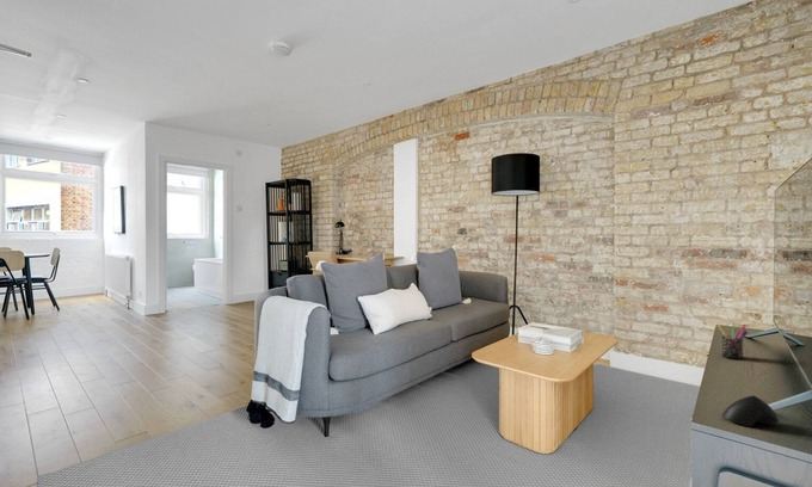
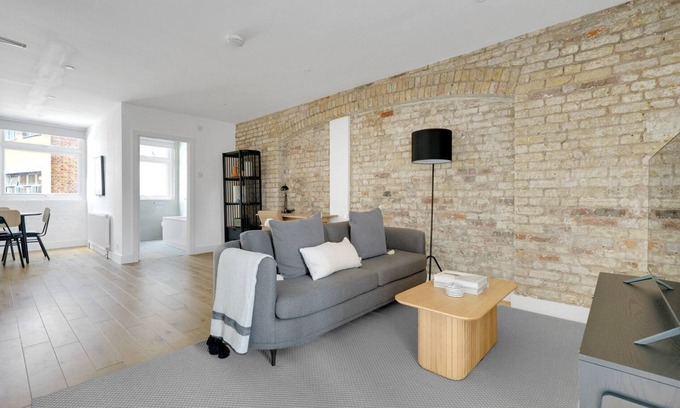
- pen holder [718,323,749,360]
- computer mouse [721,394,781,427]
